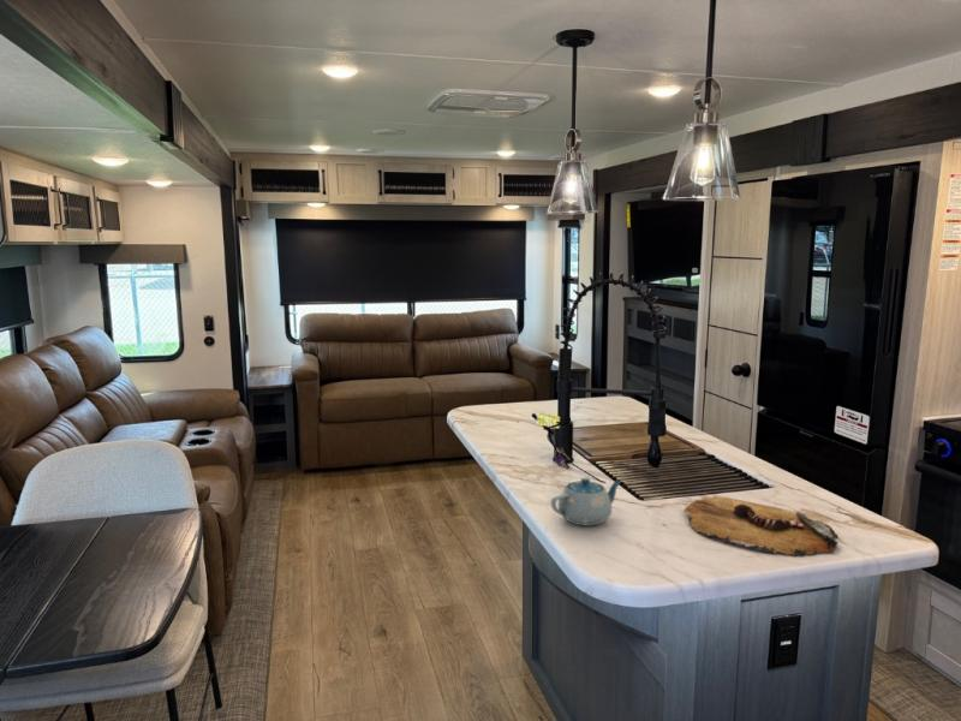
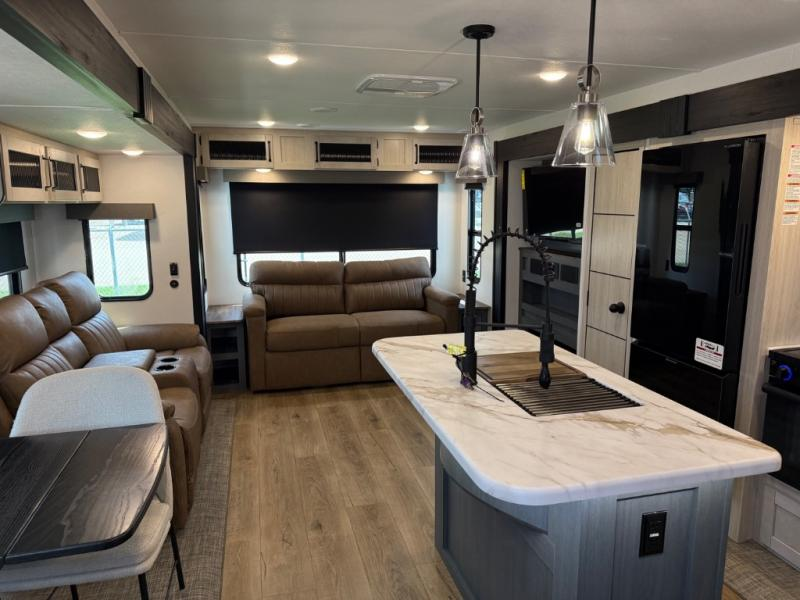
- chinaware [550,477,622,528]
- cutting board [682,495,840,558]
